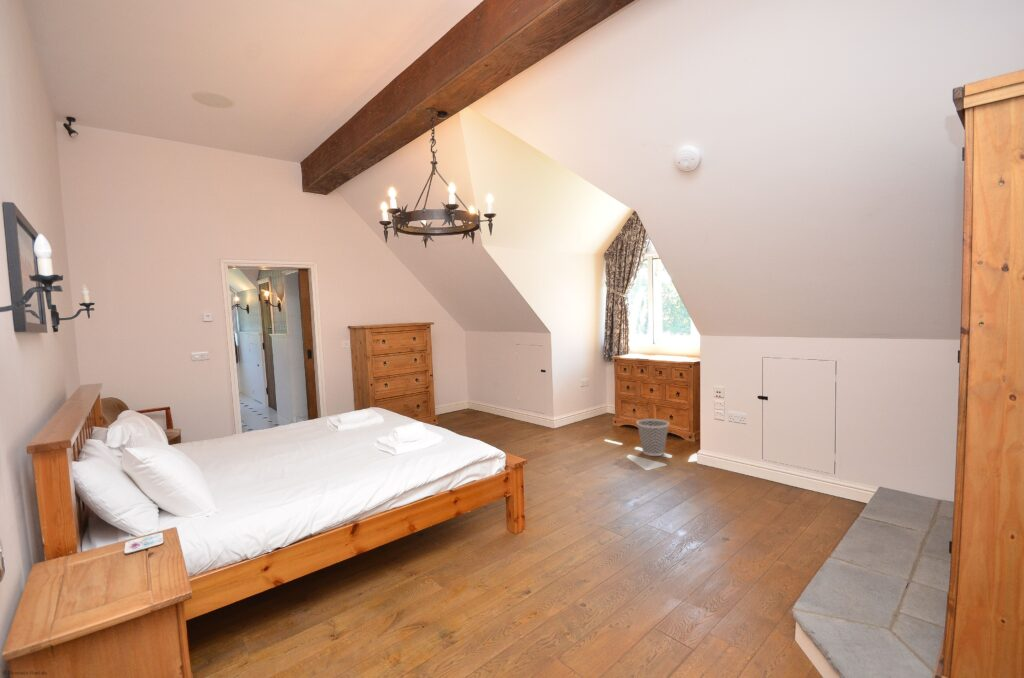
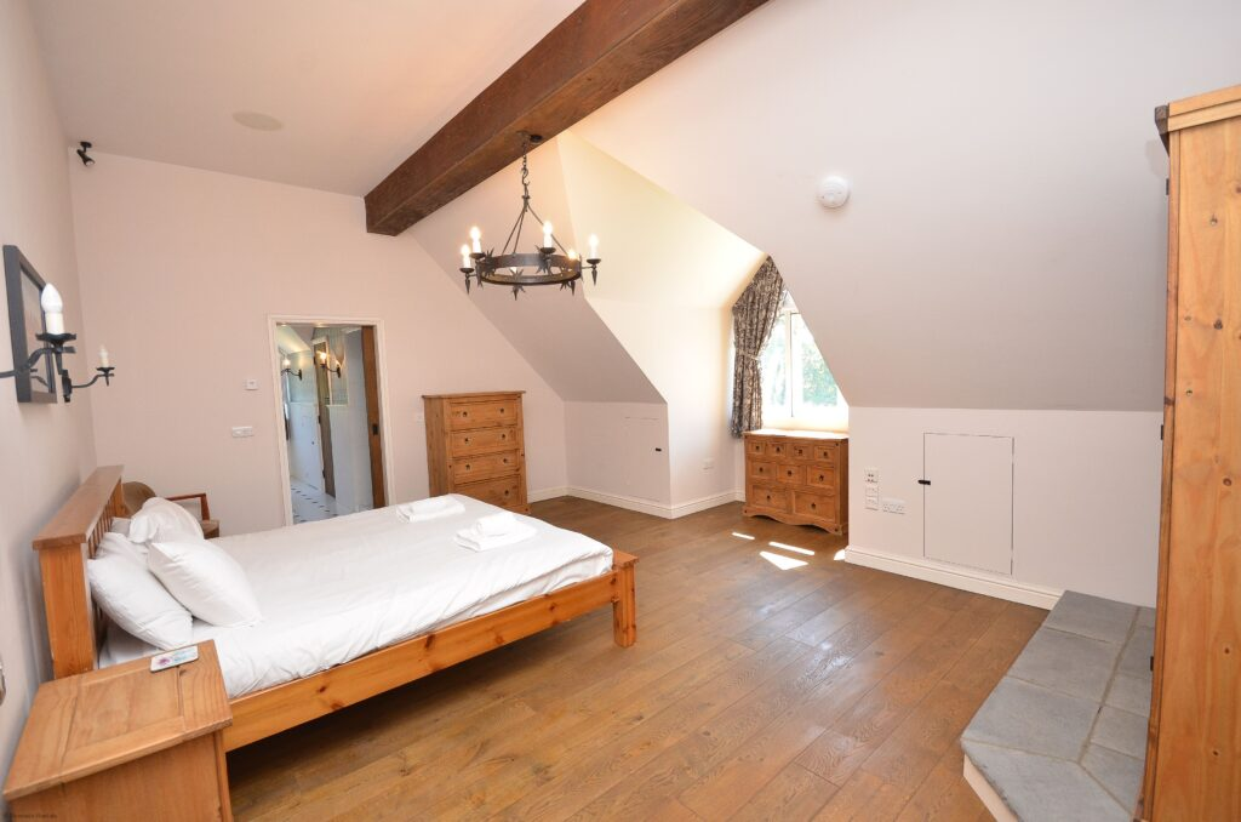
- wastebasket [636,418,670,457]
